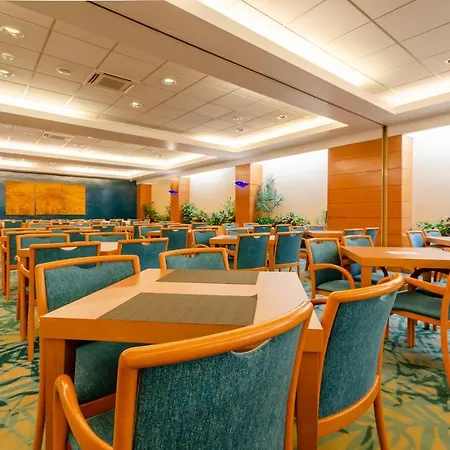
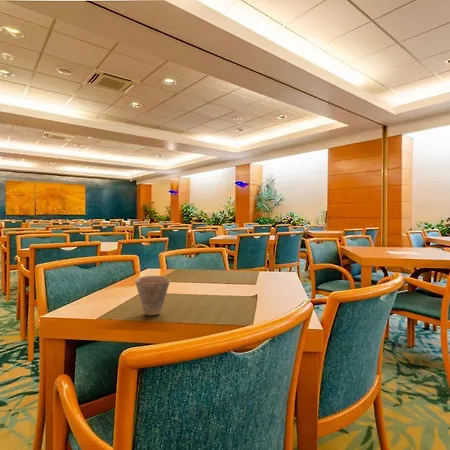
+ cup [134,275,171,316]
